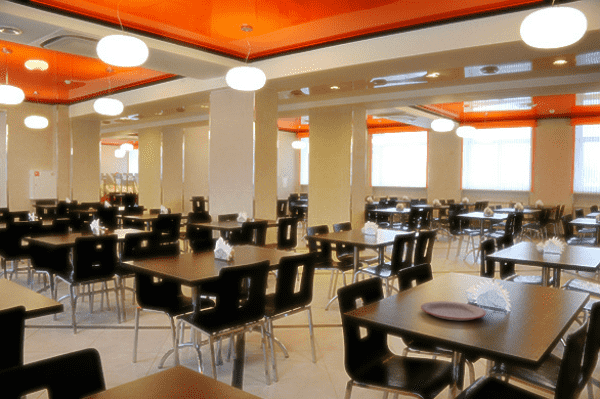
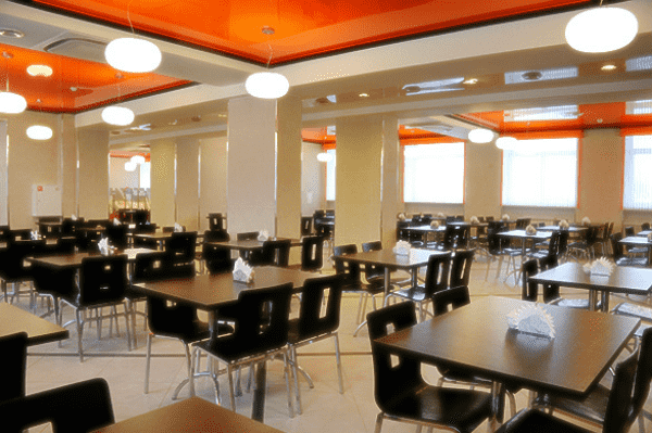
- plate [420,300,487,321]
